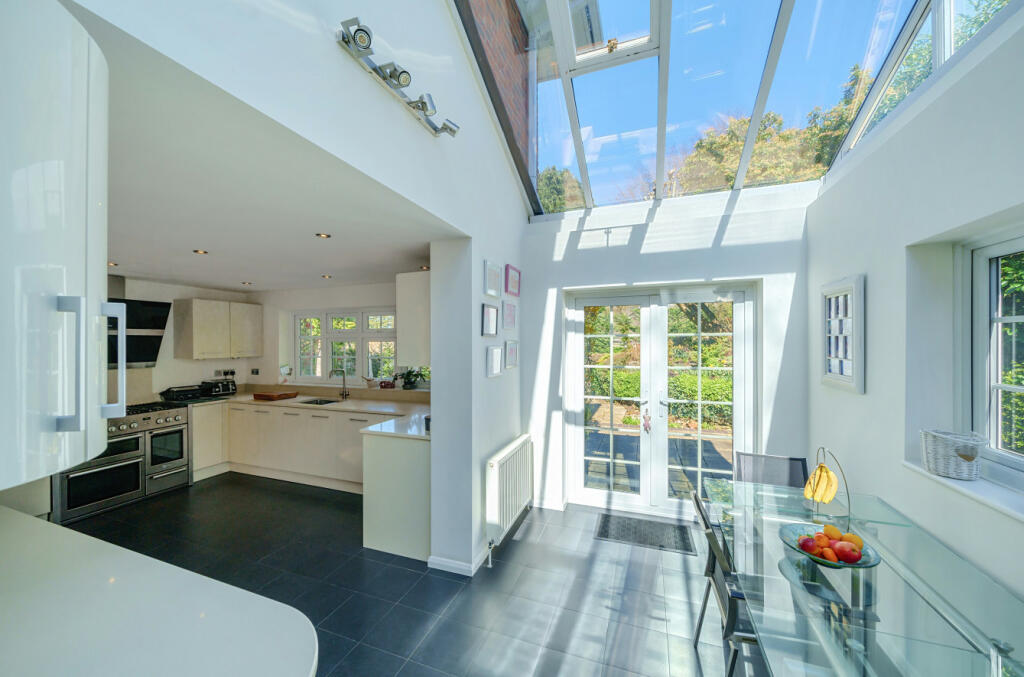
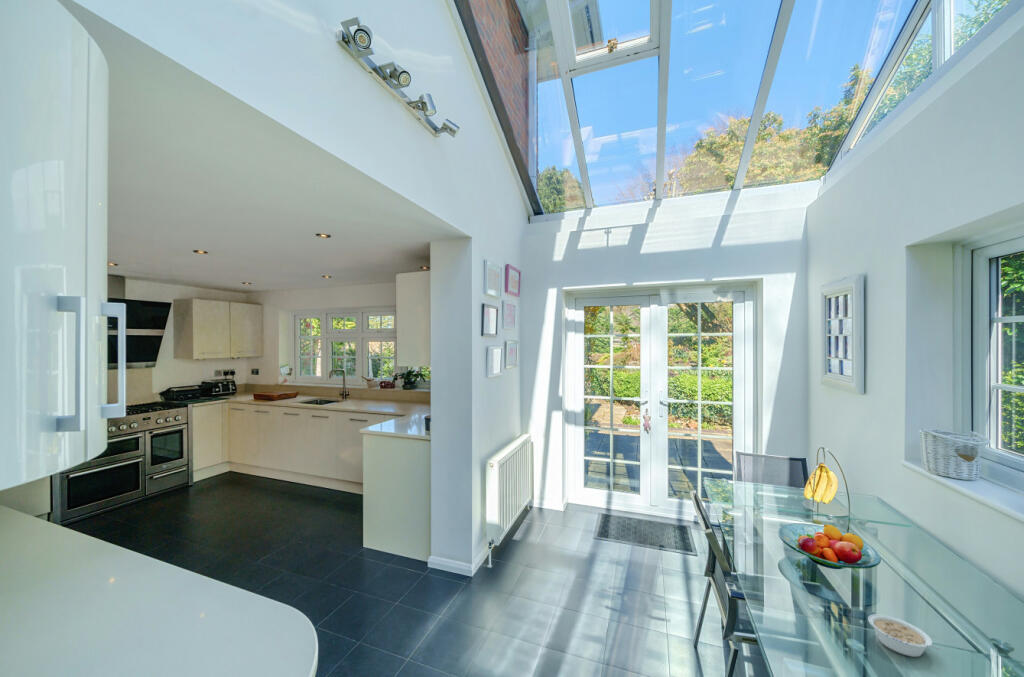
+ legume [867,613,943,658]
